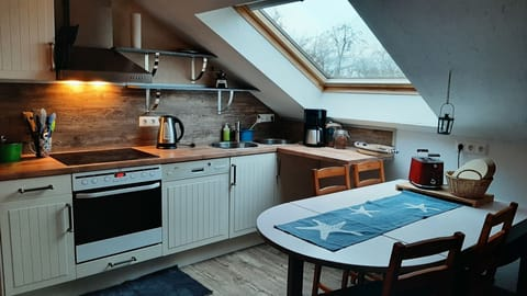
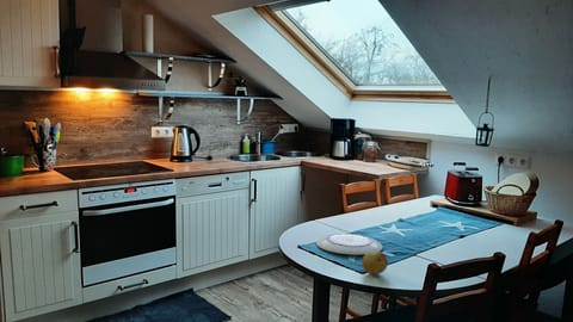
+ fruit [361,250,389,275]
+ plate [315,233,384,255]
